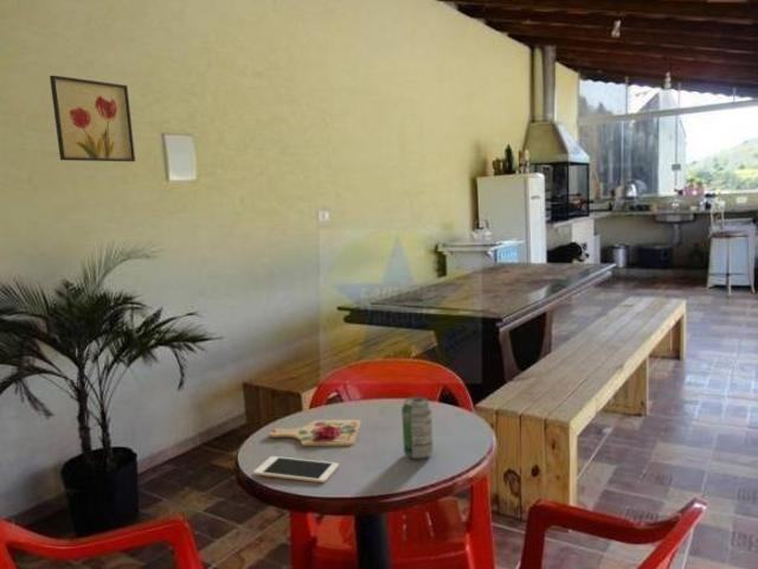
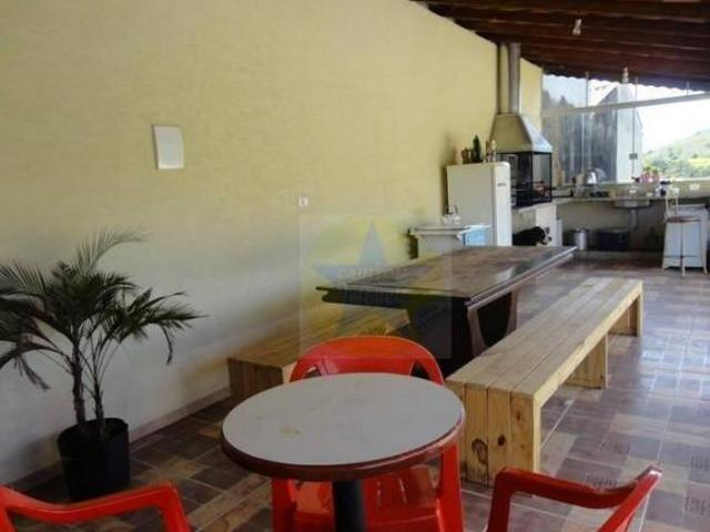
- cell phone [252,455,340,484]
- beverage can [400,396,435,460]
- cutting board [268,418,362,447]
- wall art [49,75,136,162]
